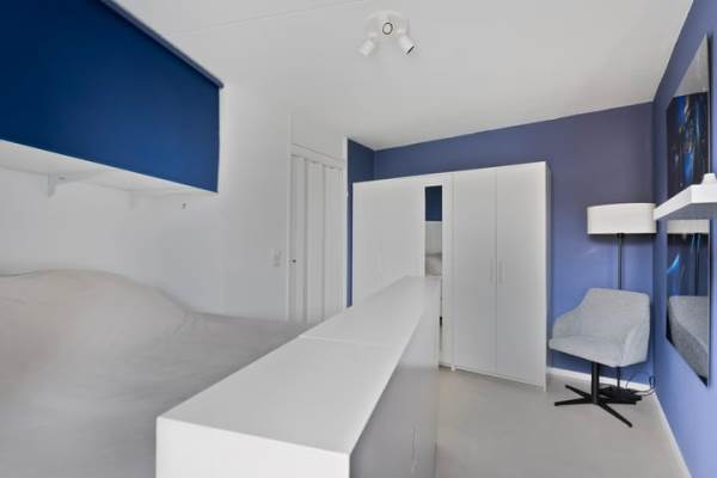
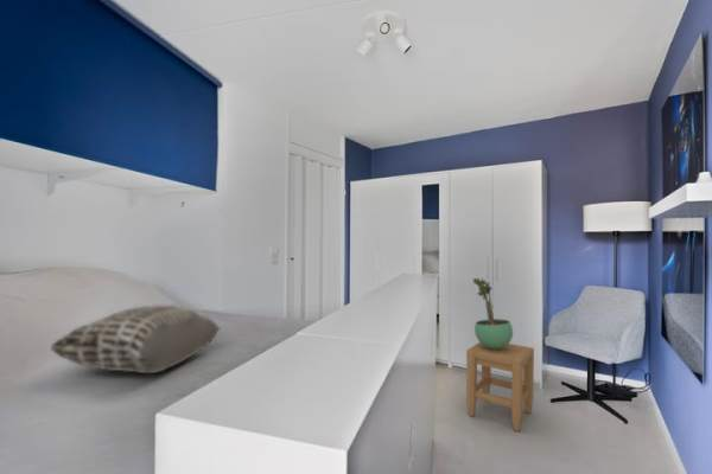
+ potted plant [472,277,514,350]
+ stool [465,341,535,433]
+ cushion [50,305,221,374]
